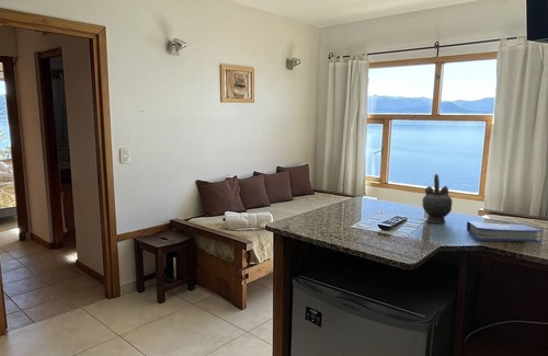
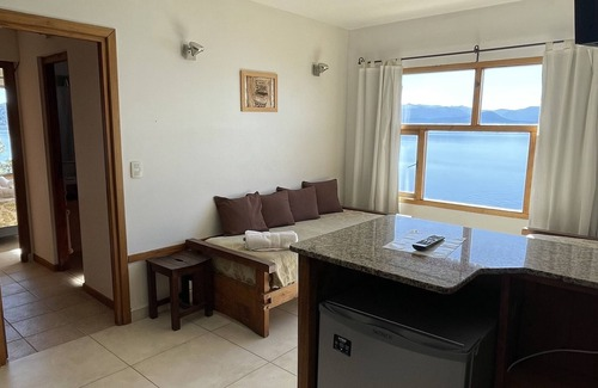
- teapot [421,173,454,225]
- hardcover book [466,220,543,243]
